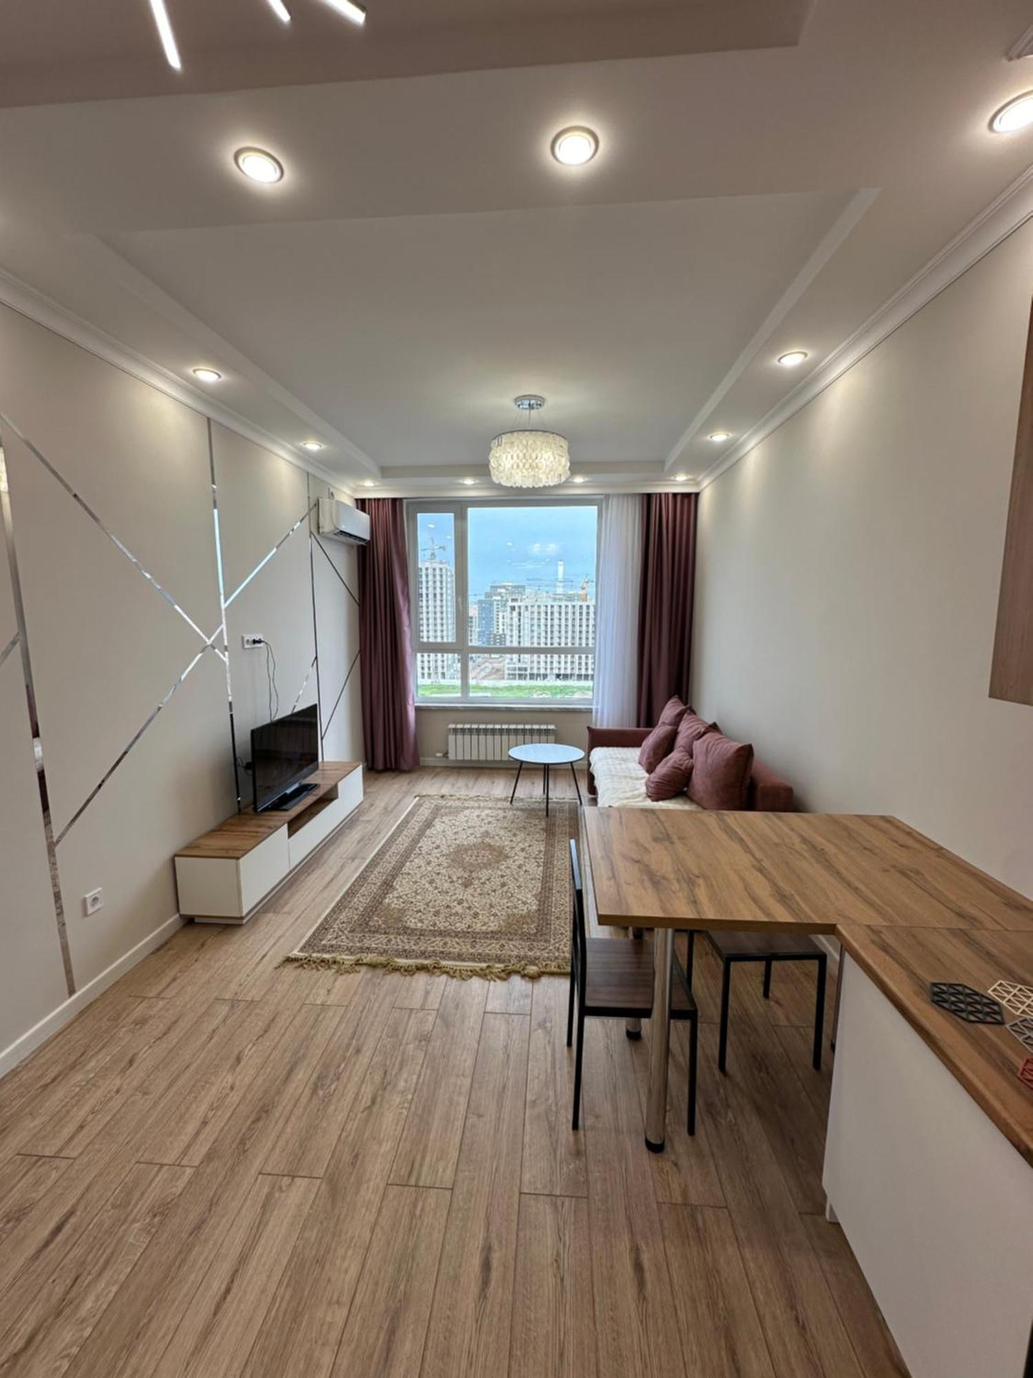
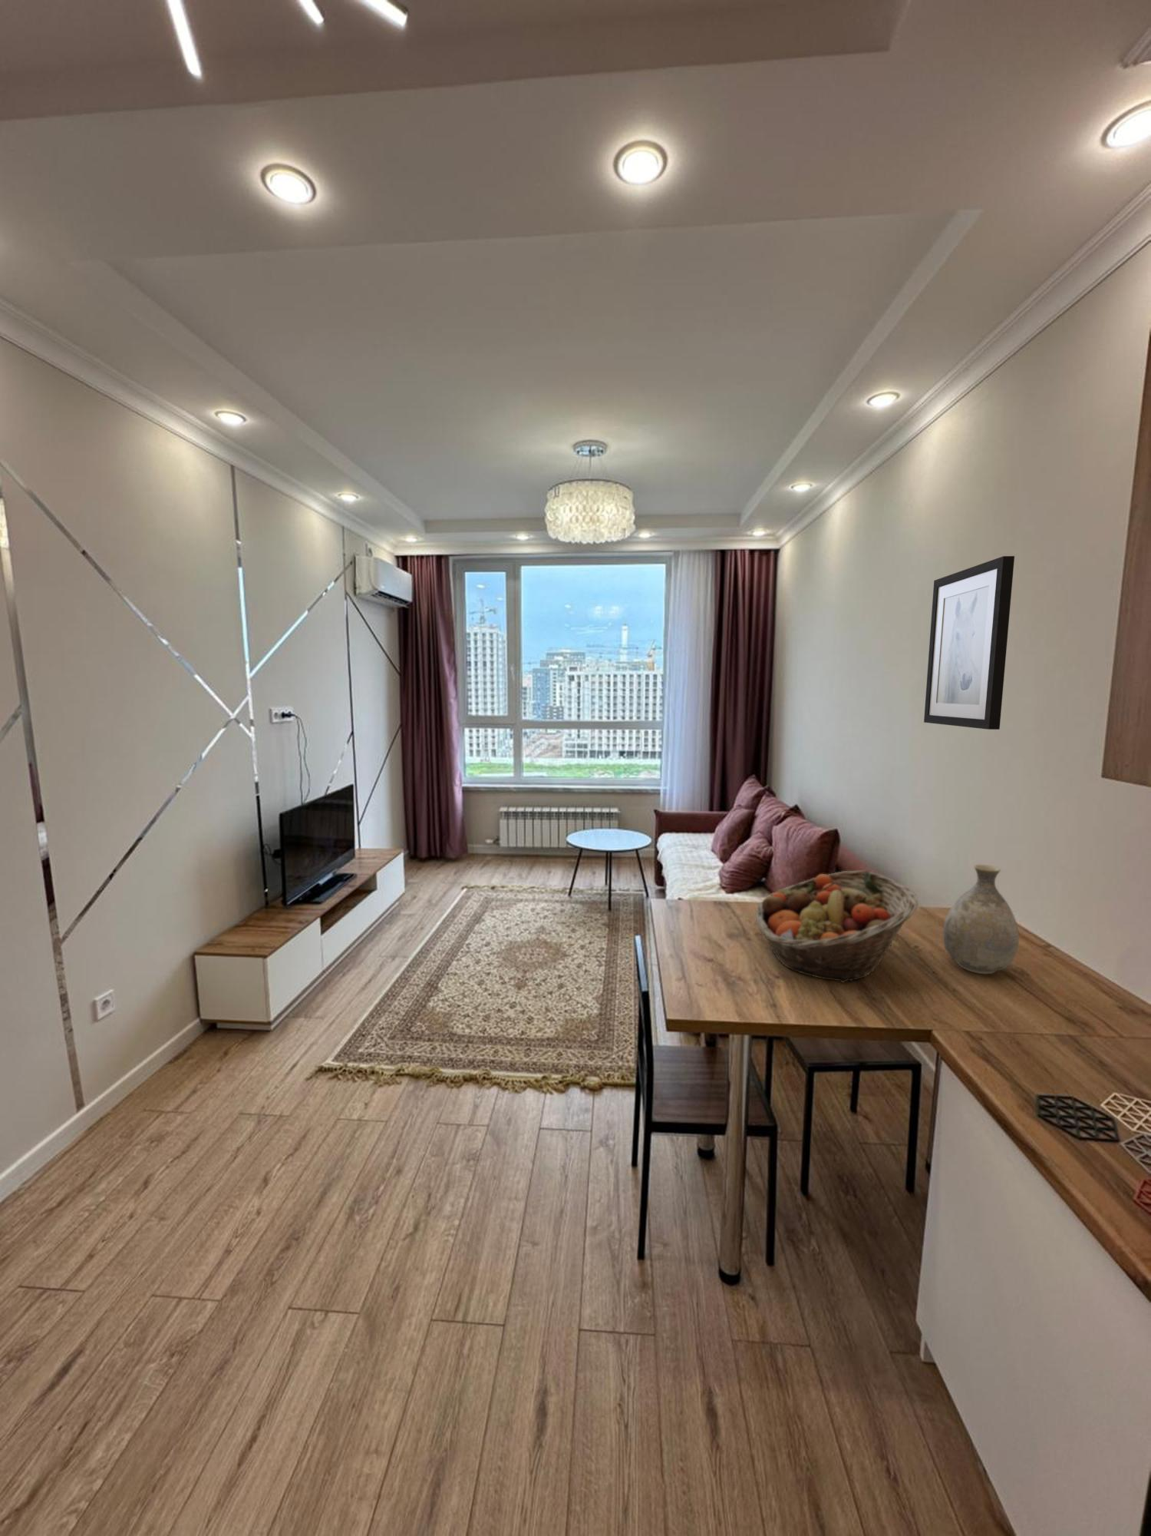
+ wall art [924,555,1016,731]
+ fruit basket [754,870,919,983]
+ vase [942,864,1019,975]
